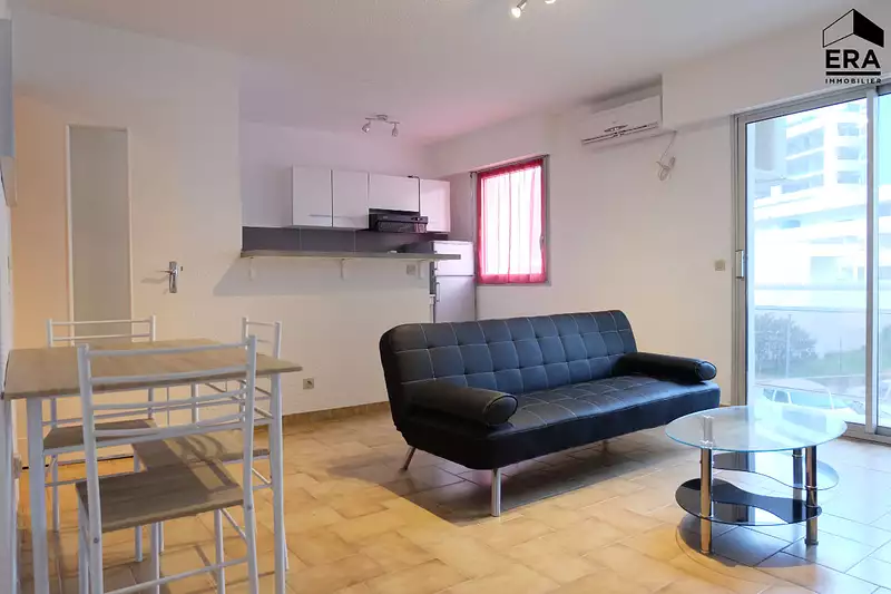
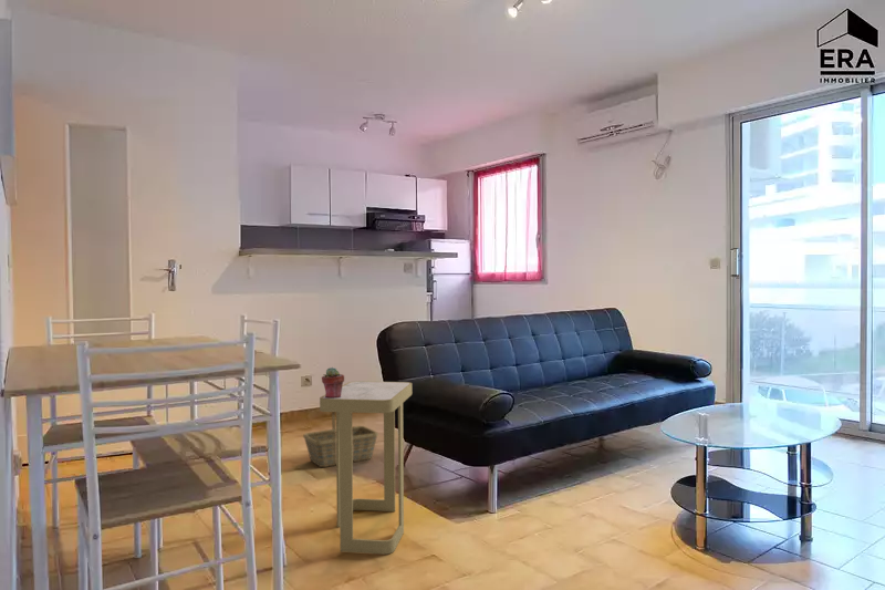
+ potted succulent [321,366,345,397]
+ basket [302,412,379,468]
+ side table [319,381,413,556]
